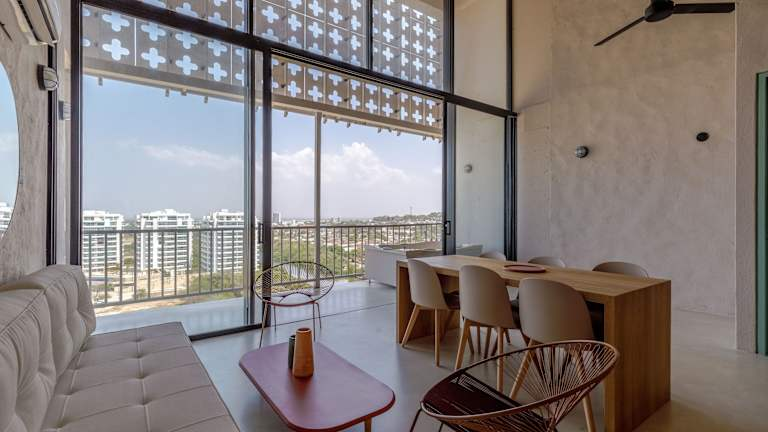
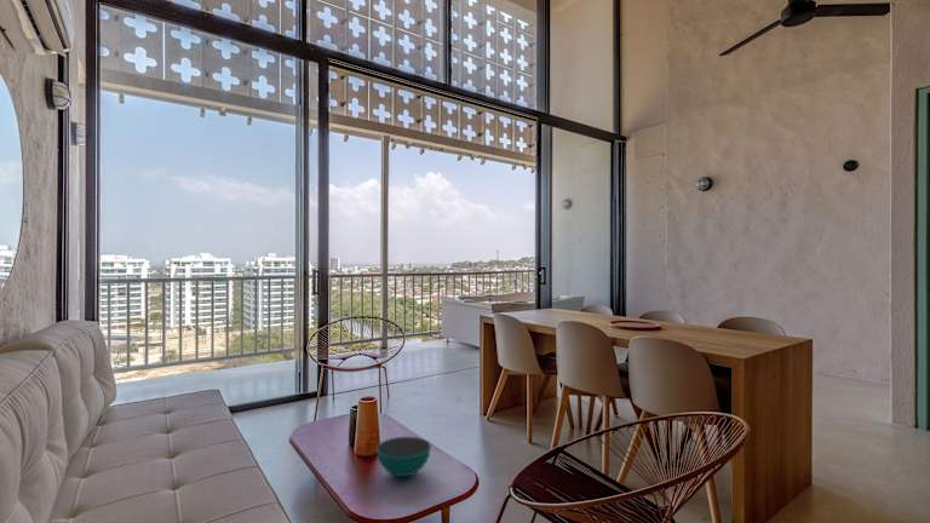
+ bowl [375,436,432,478]
